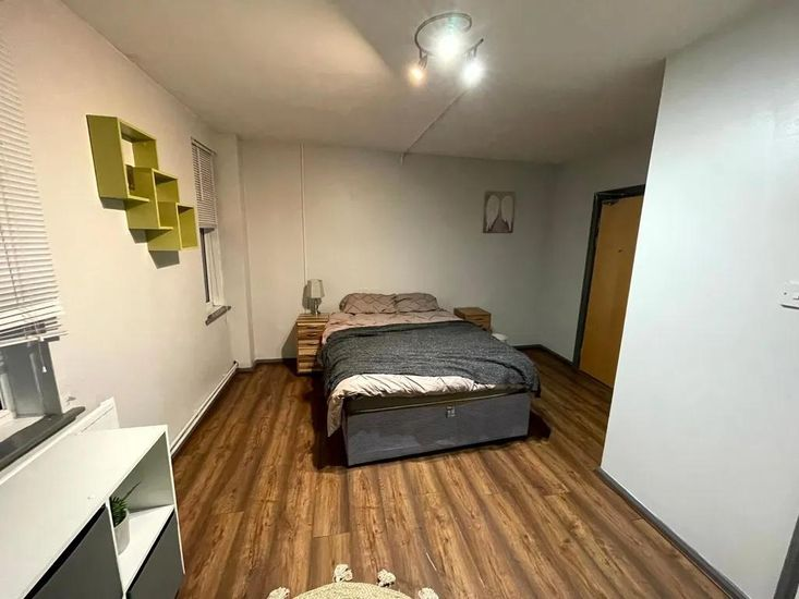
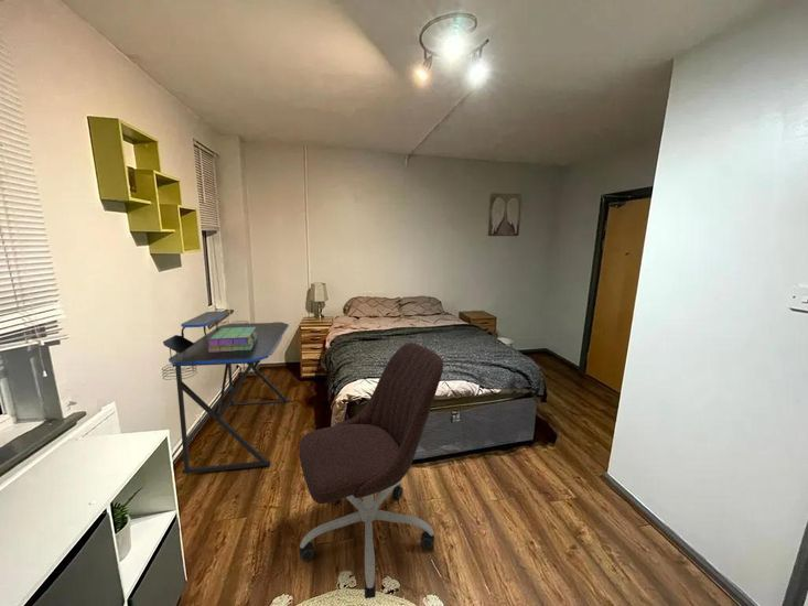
+ stack of books [208,327,258,353]
+ office chair [298,342,444,599]
+ desk [161,310,291,475]
